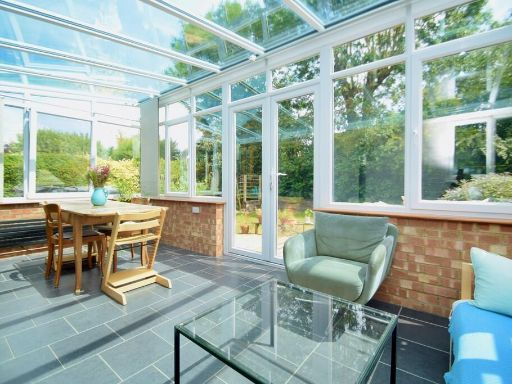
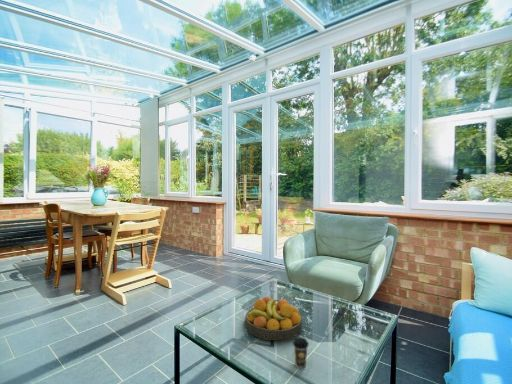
+ coffee cup [292,336,310,369]
+ fruit bowl [244,296,303,341]
